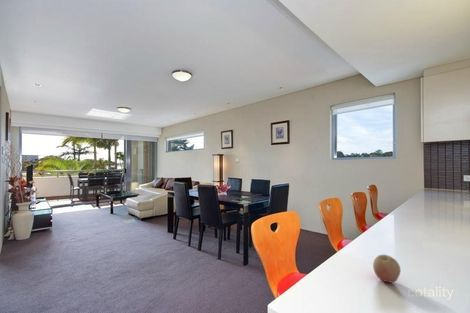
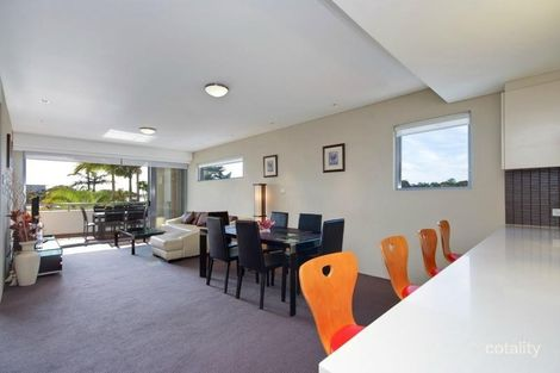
- fruit [372,254,401,283]
